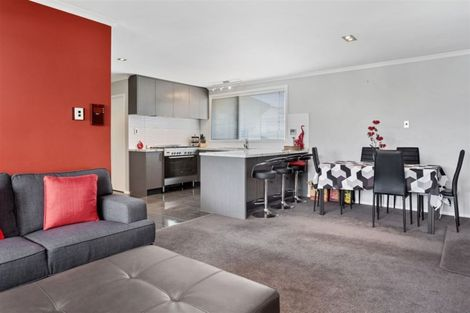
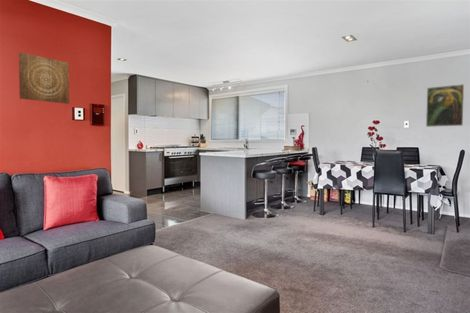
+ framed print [425,83,465,128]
+ wall art [18,51,70,105]
